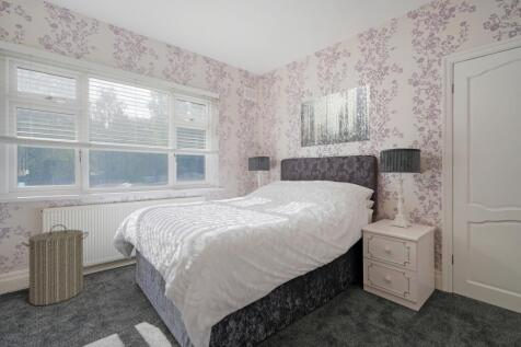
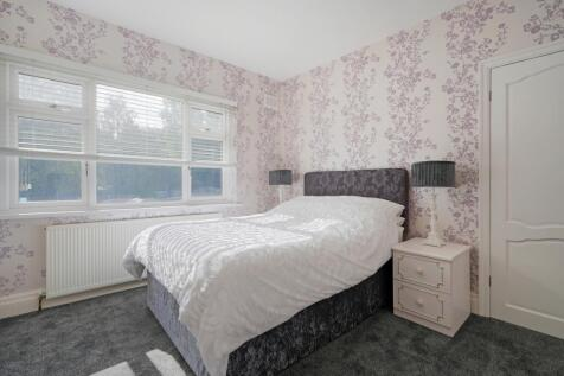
- wall art [300,83,371,148]
- laundry hamper [21,223,90,306]
